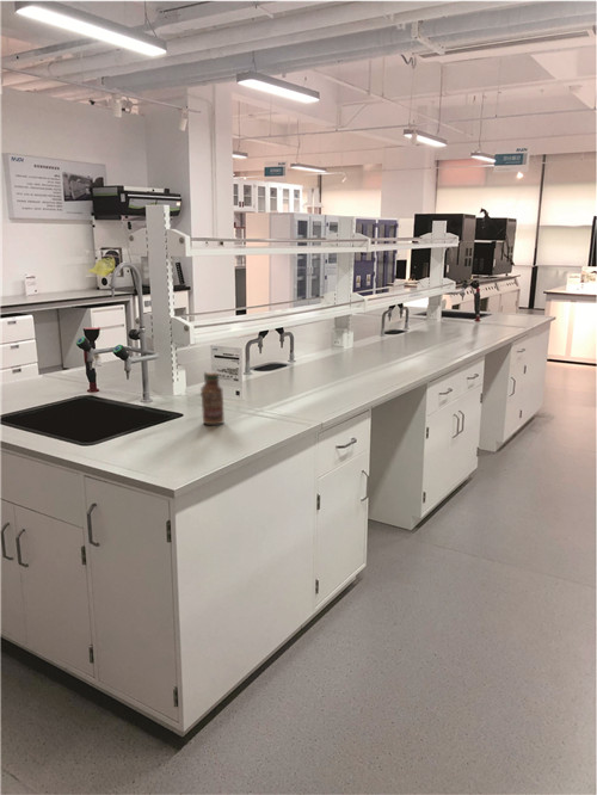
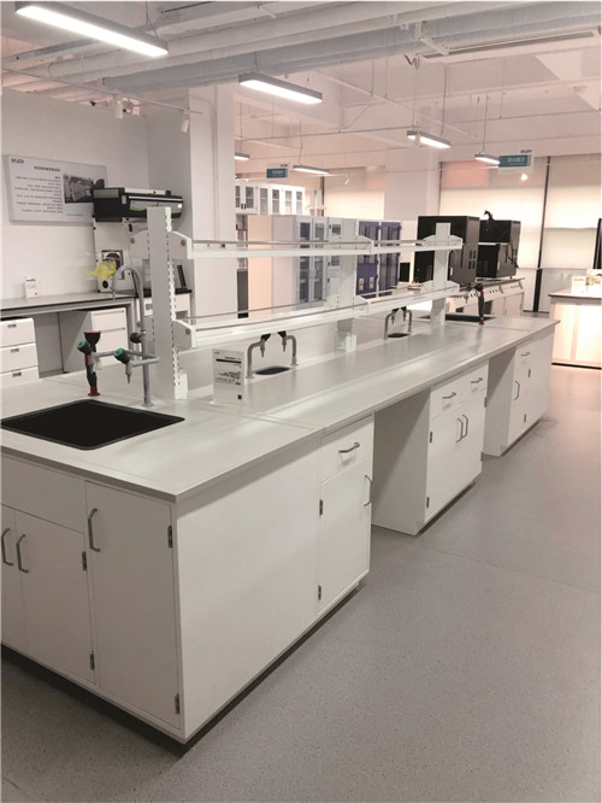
- drink bottle [199,371,226,426]
